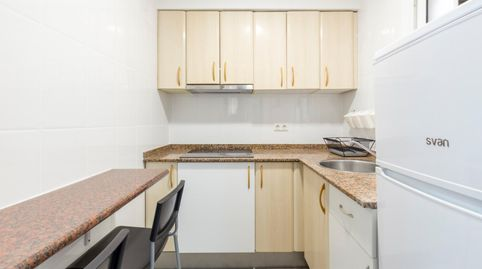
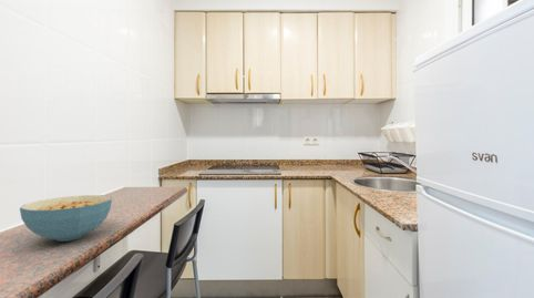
+ cereal bowl [19,194,113,243]
